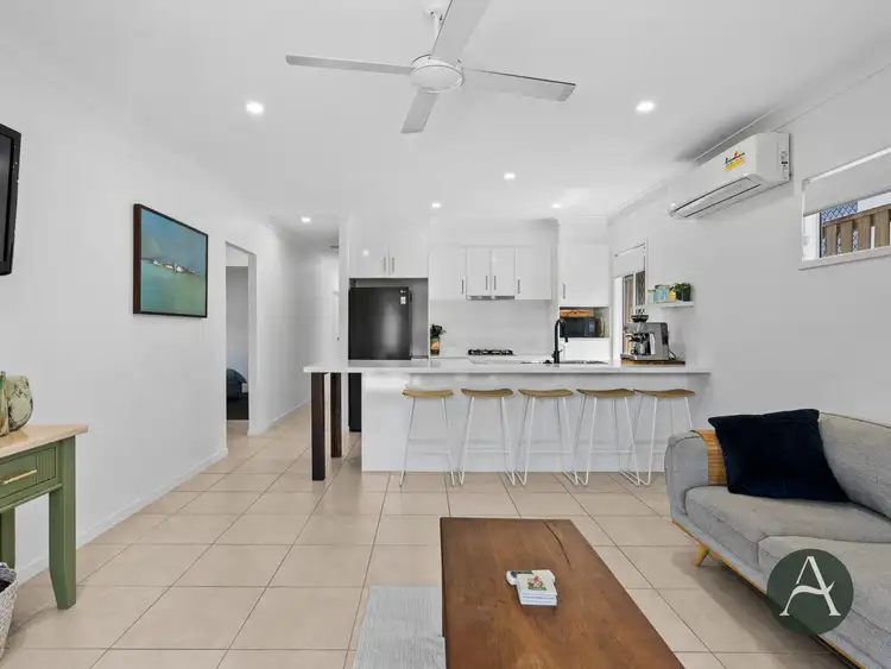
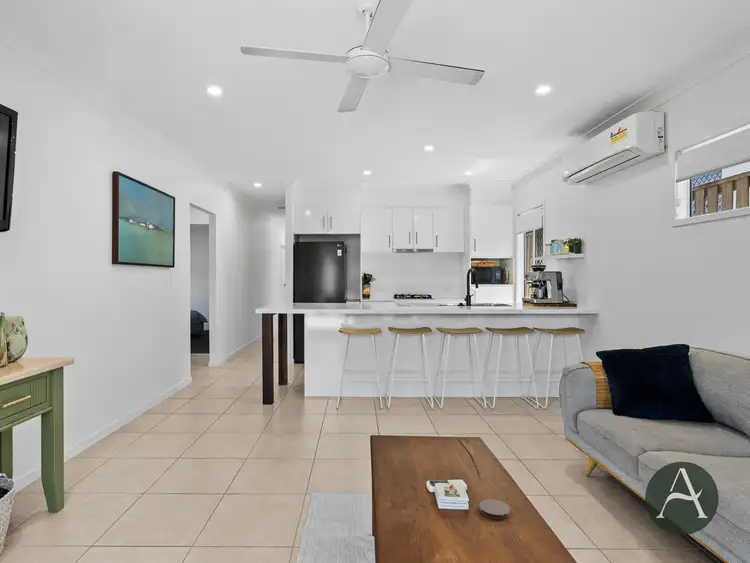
+ coaster [478,498,511,520]
